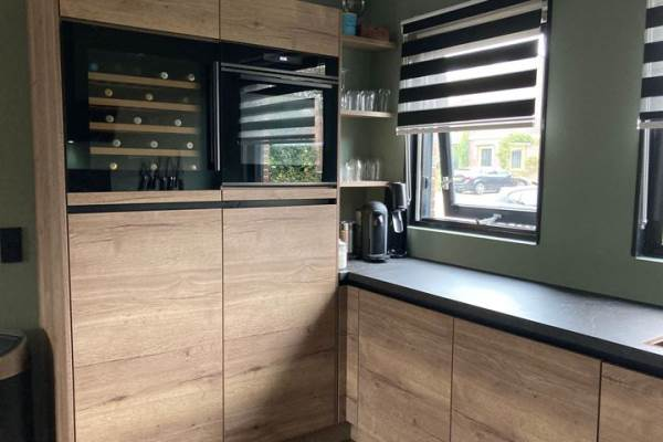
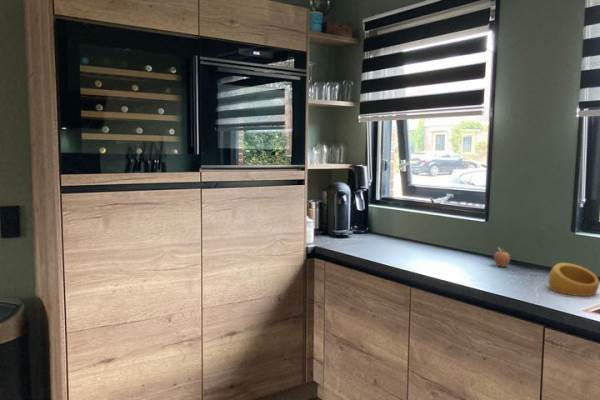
+ fruit [493,246,511,268]
+ ring [548,262,600,297]
